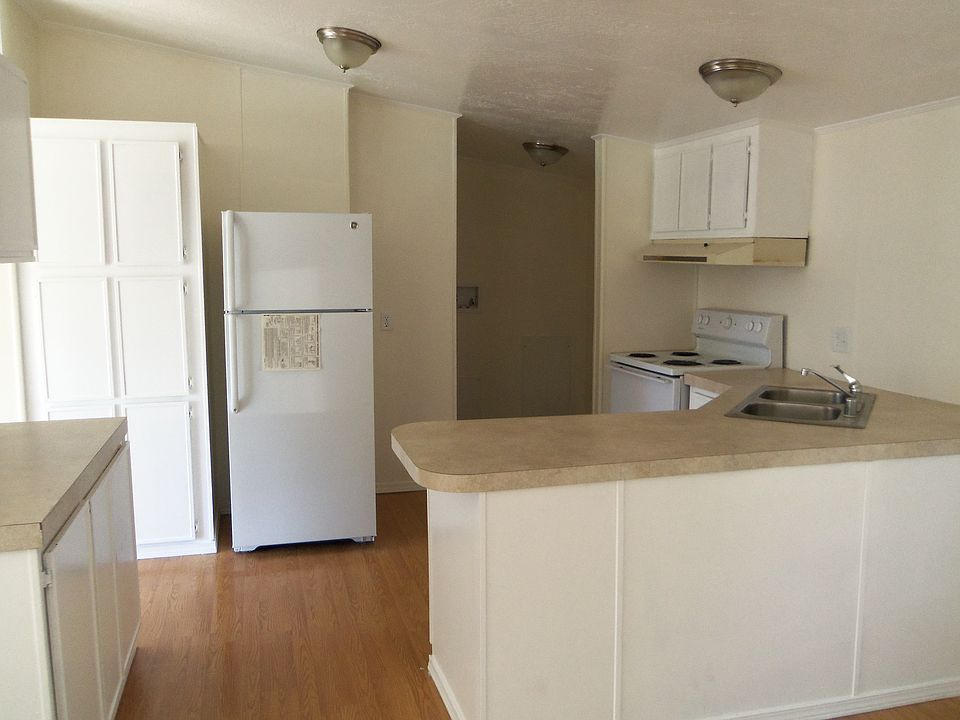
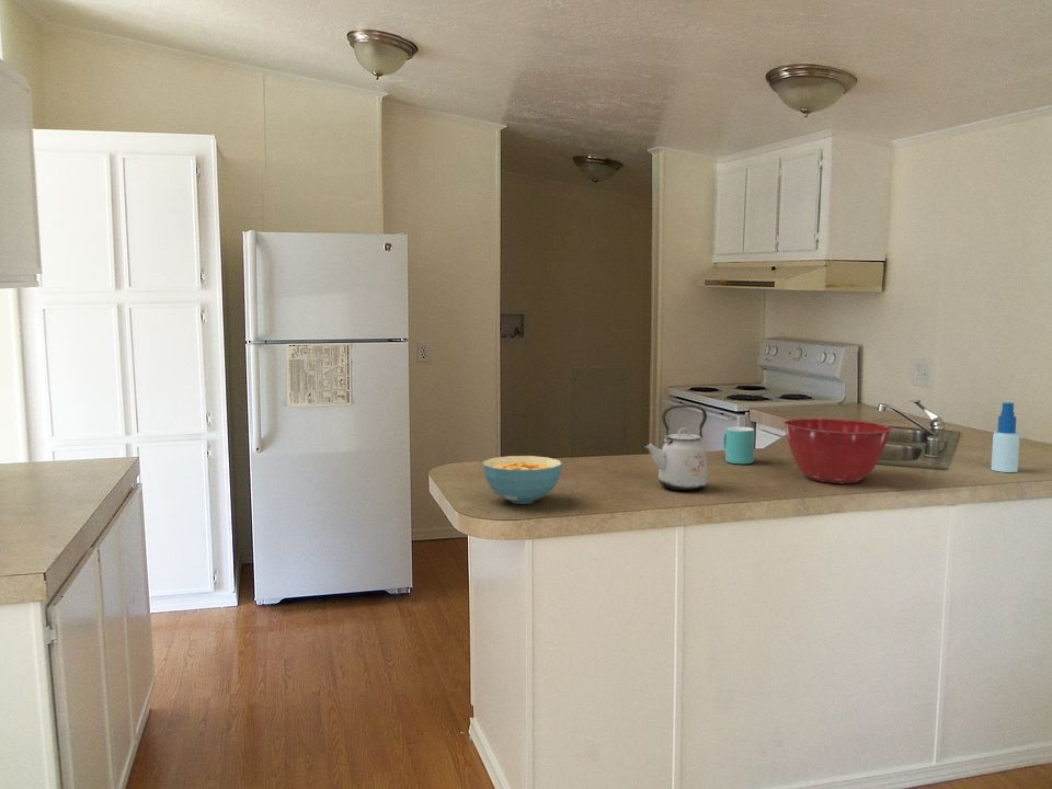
+ mug [722,426,755,465]
+ kettle [643,404,709,491]
+ mixing bowl [782,418,893,484]
+ spray bottle [991,401,1021,473]
+ cereal bowl [482,455,563,505]
